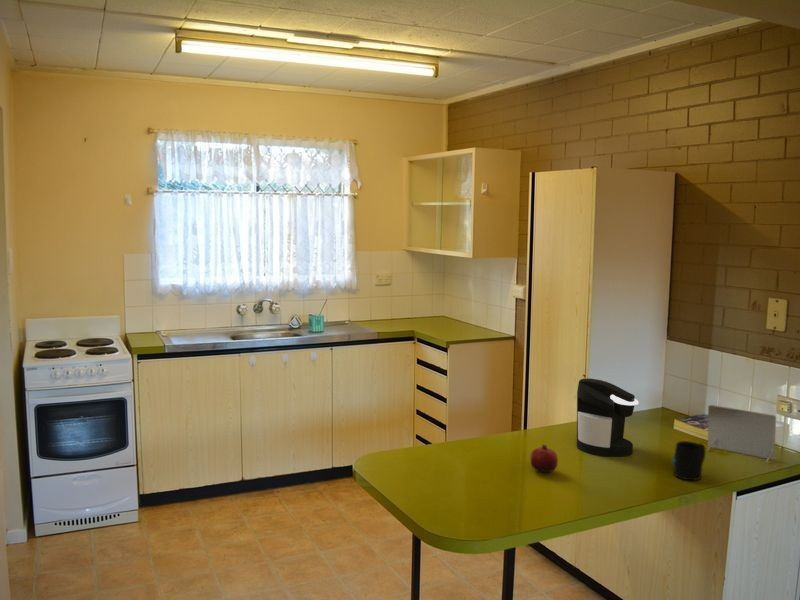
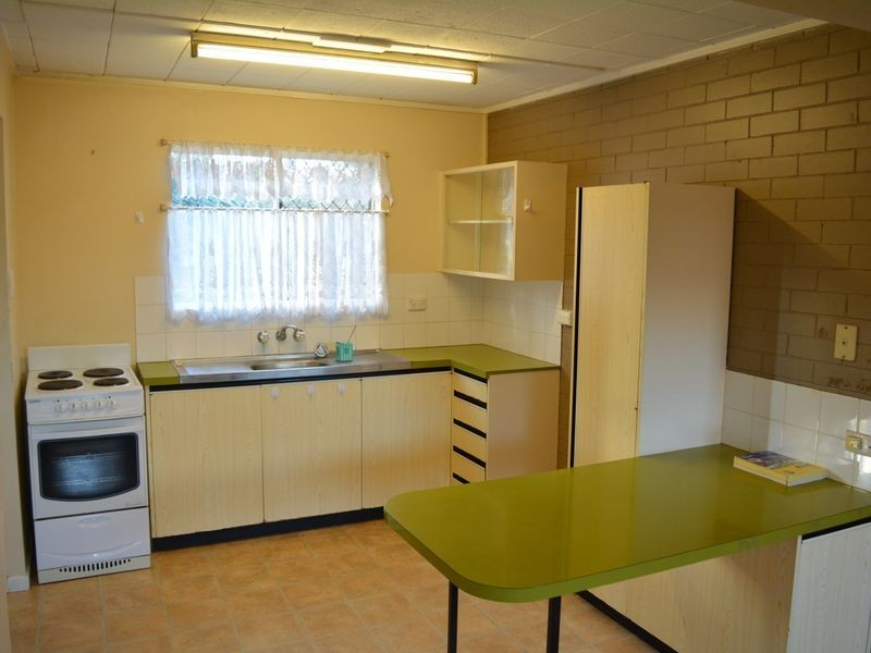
- fruit [530,444,559,473]
- photo frame [706,404,777,464]
- mug [672,440,707,481]
- coffee maker [576,377,640,457]
